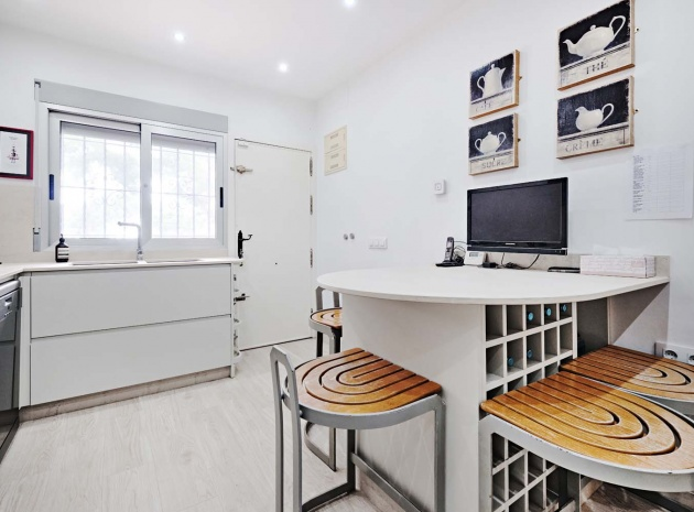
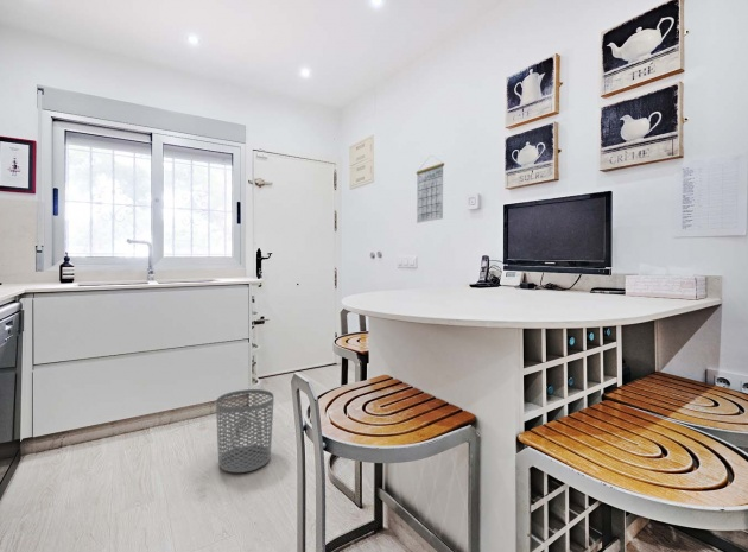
+ waste bin [215,388,274,474]
+ calendar [416,154,445,224]
